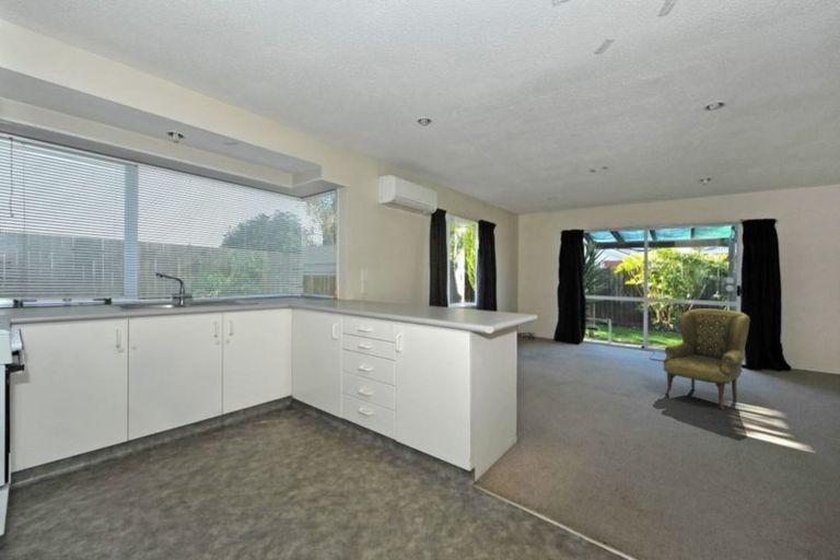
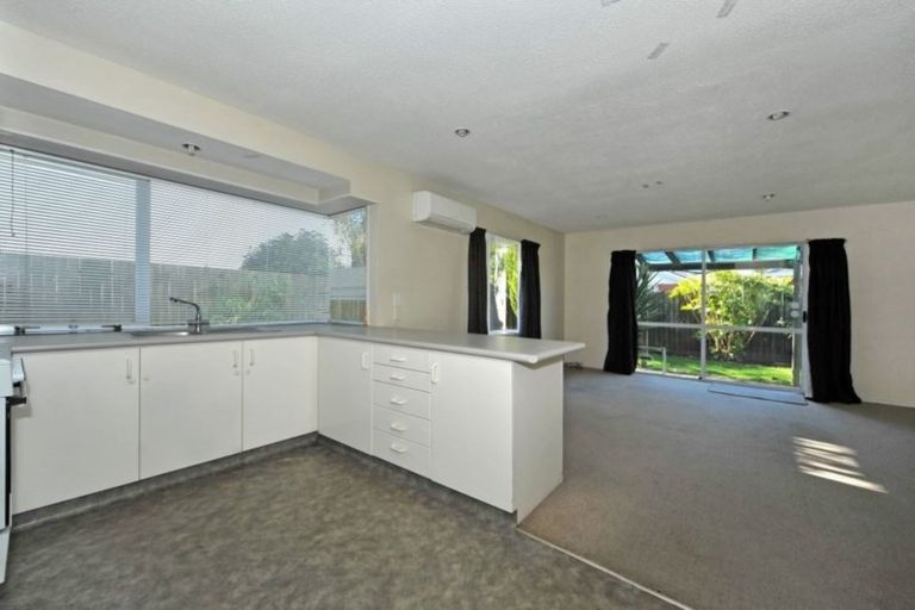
- armchair [663,307,751,410]
